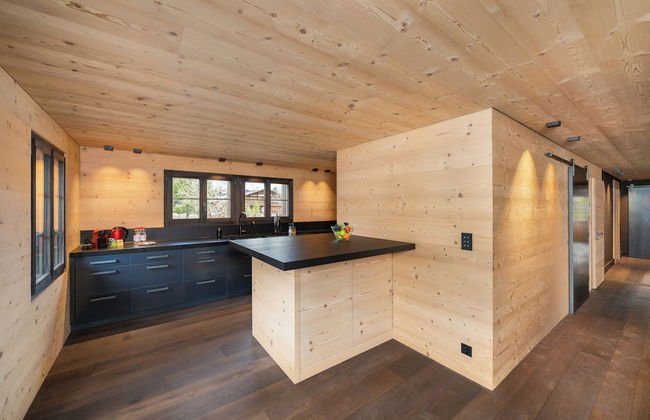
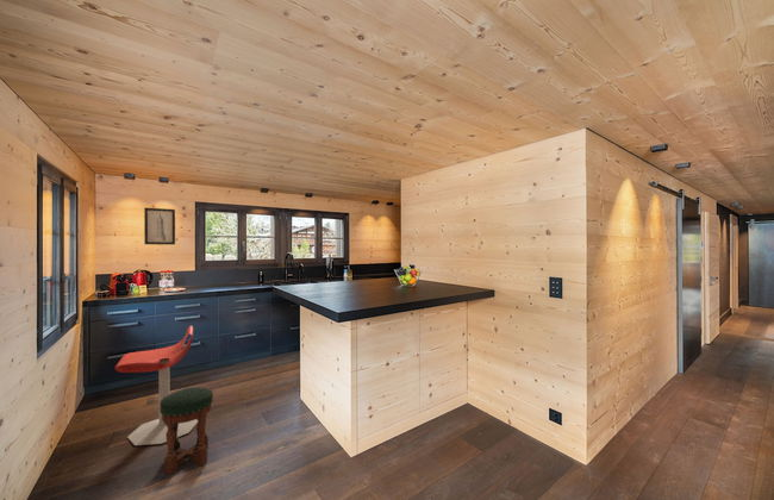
+ stool [158,386,214,475]
+ wall art [143,207,176,245]
+ stool [113,325,198,446]
